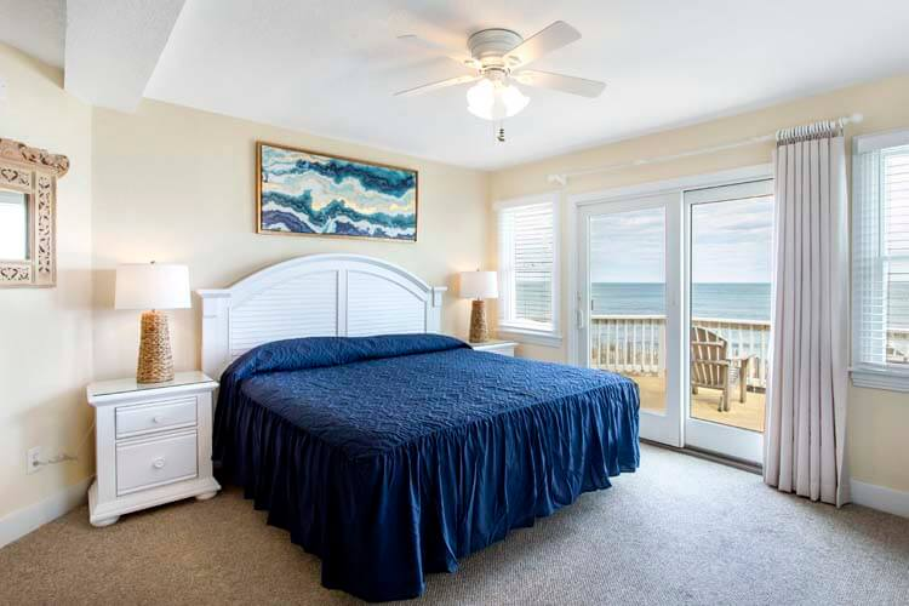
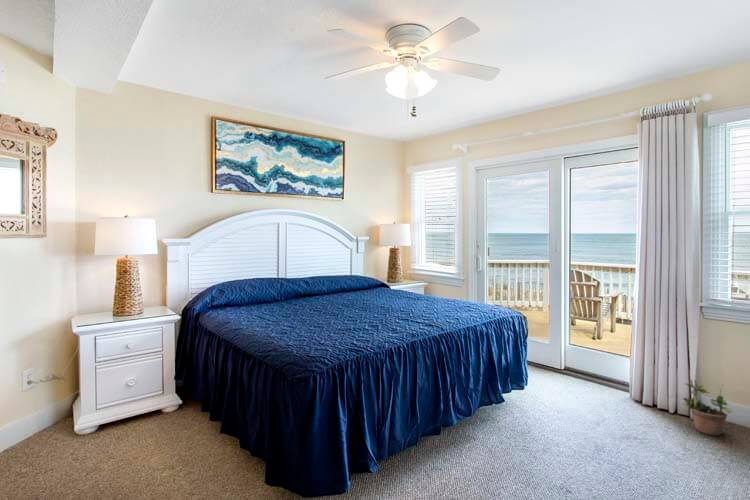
+ potted plant [680,374,733,437]
